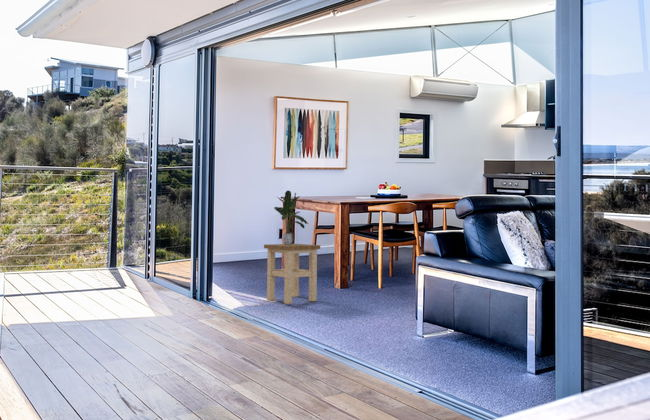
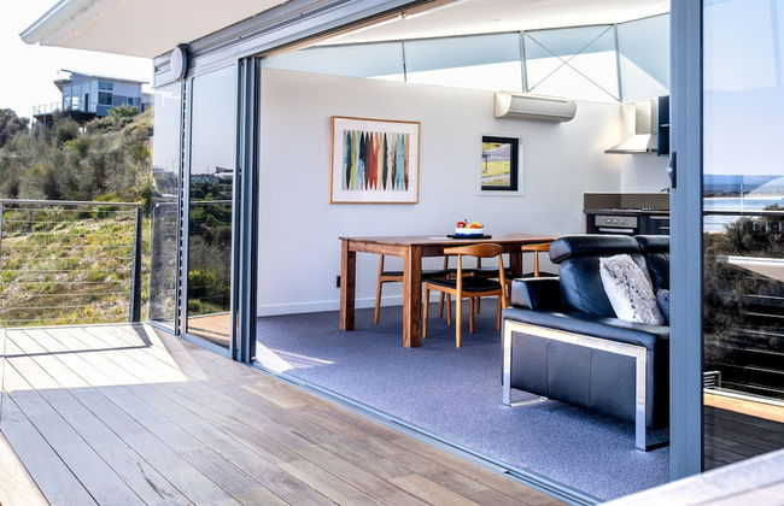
- stool [263,243,321,305]
- potted plant [273,189,309,245]
